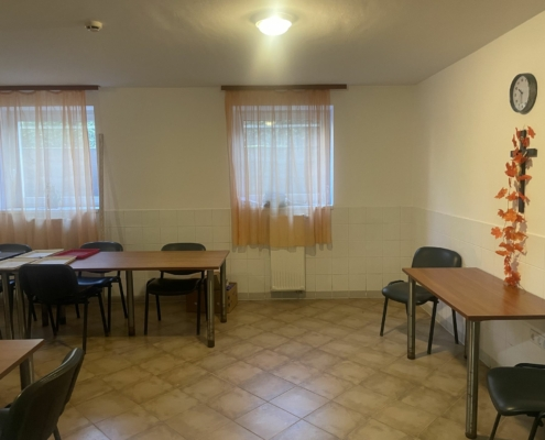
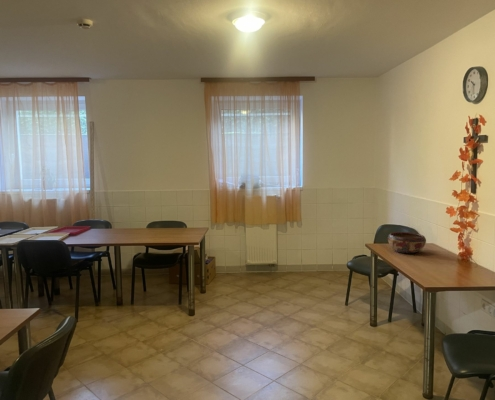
+ decorative bowl [387,231,427,254]
